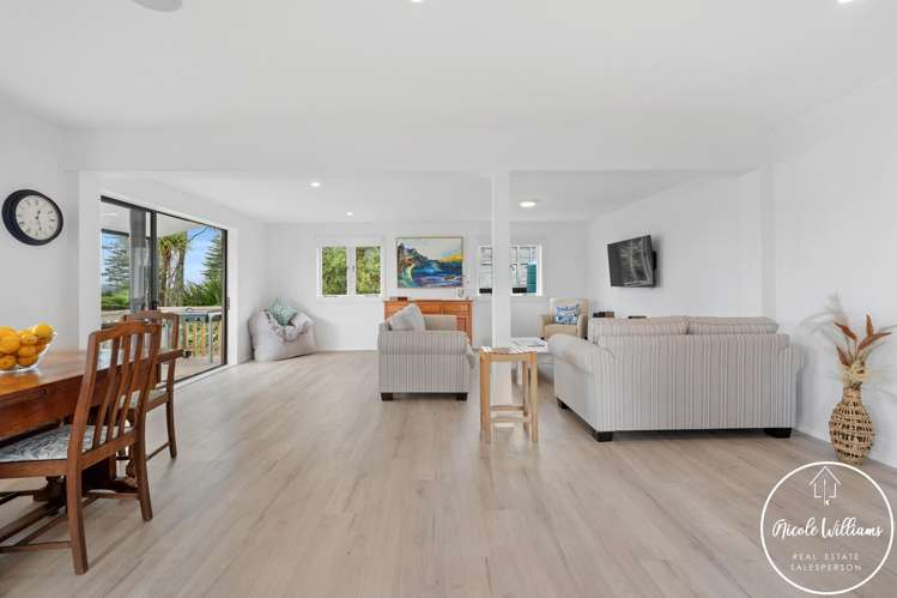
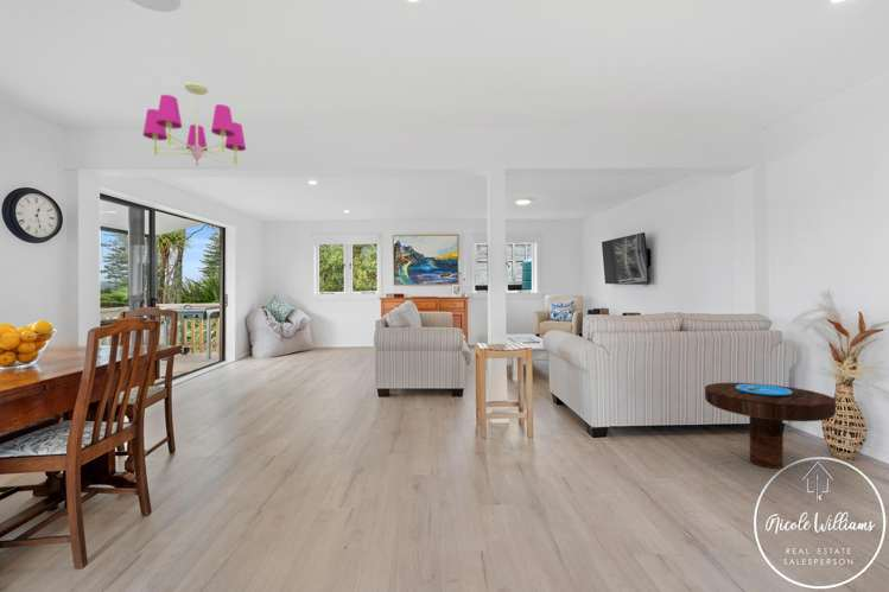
+ chandelier [141,81,247,167]
+ side table [704,382,837,470]
